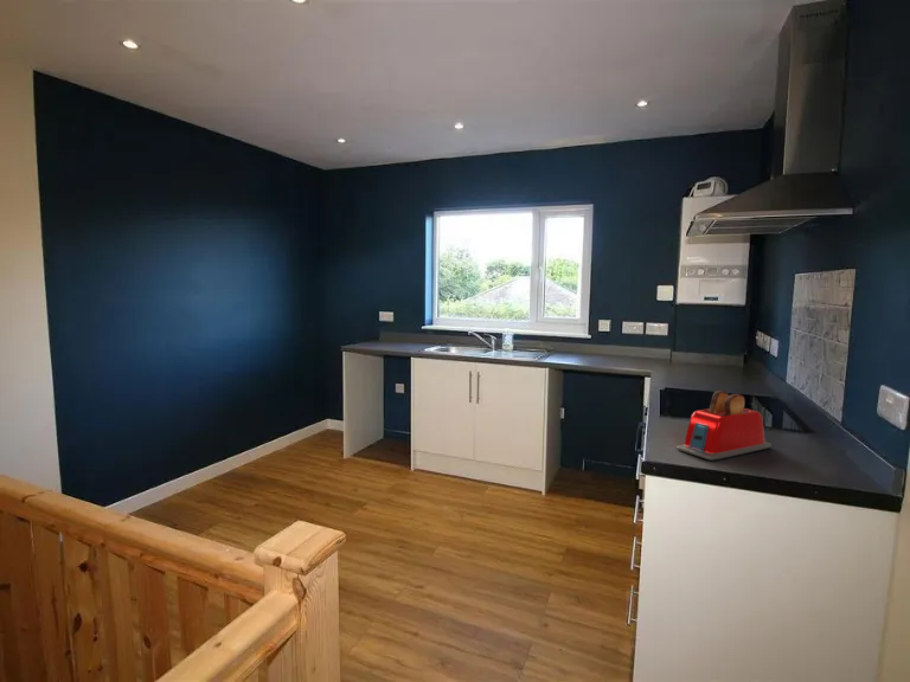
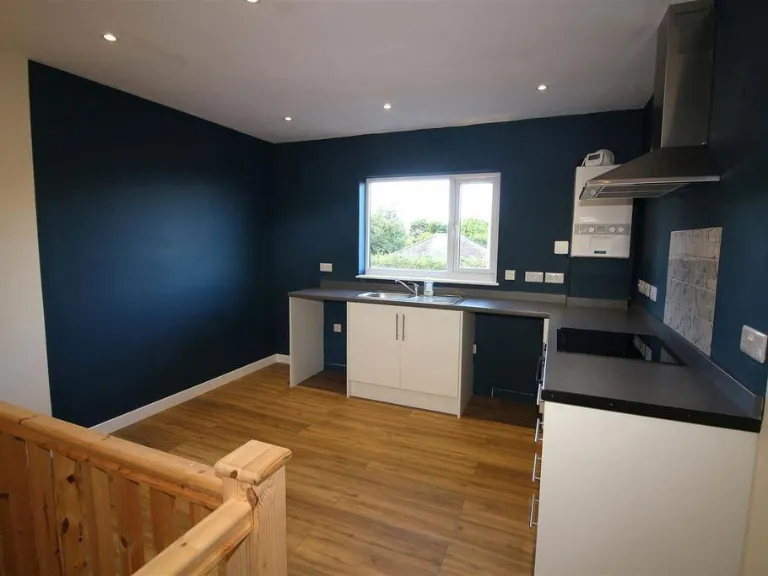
- toaster [675,390,773,462]
